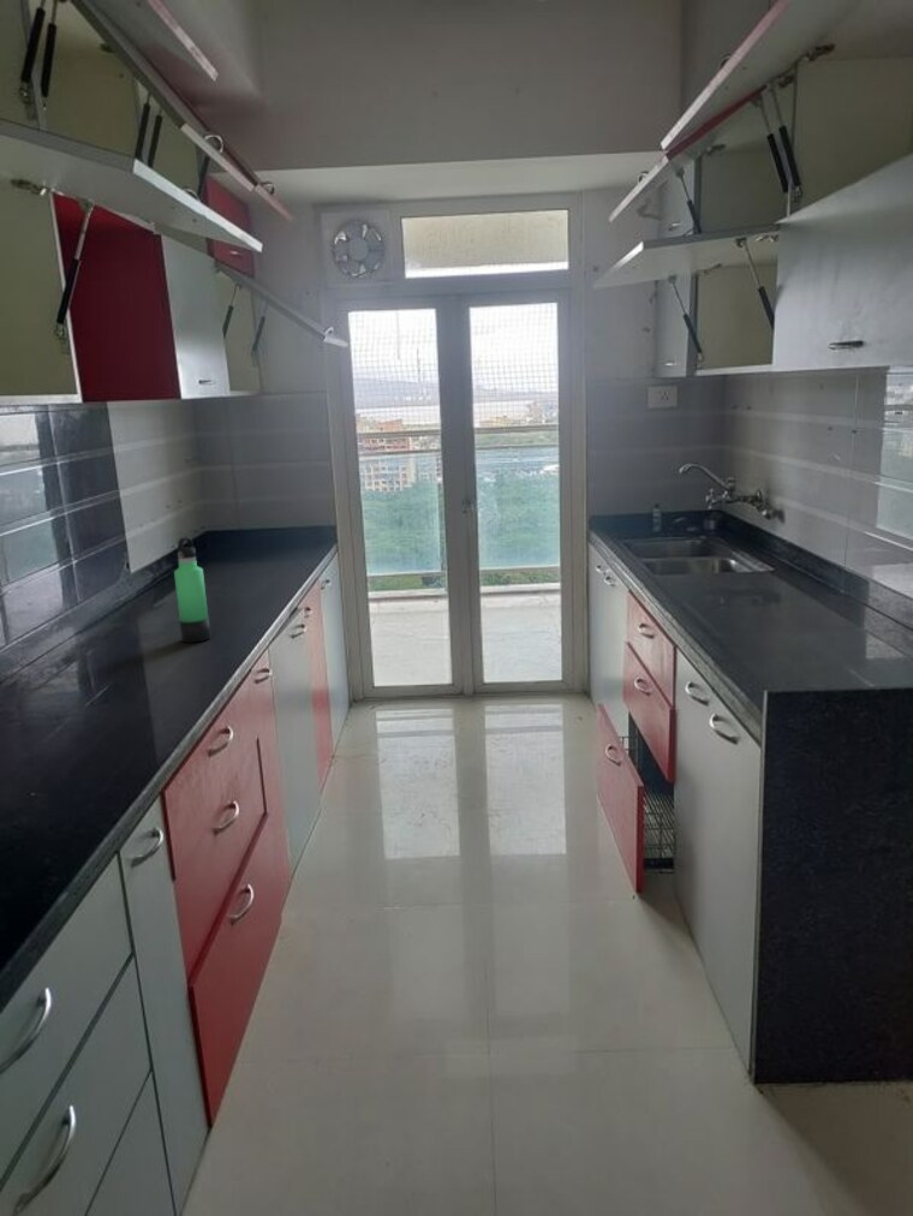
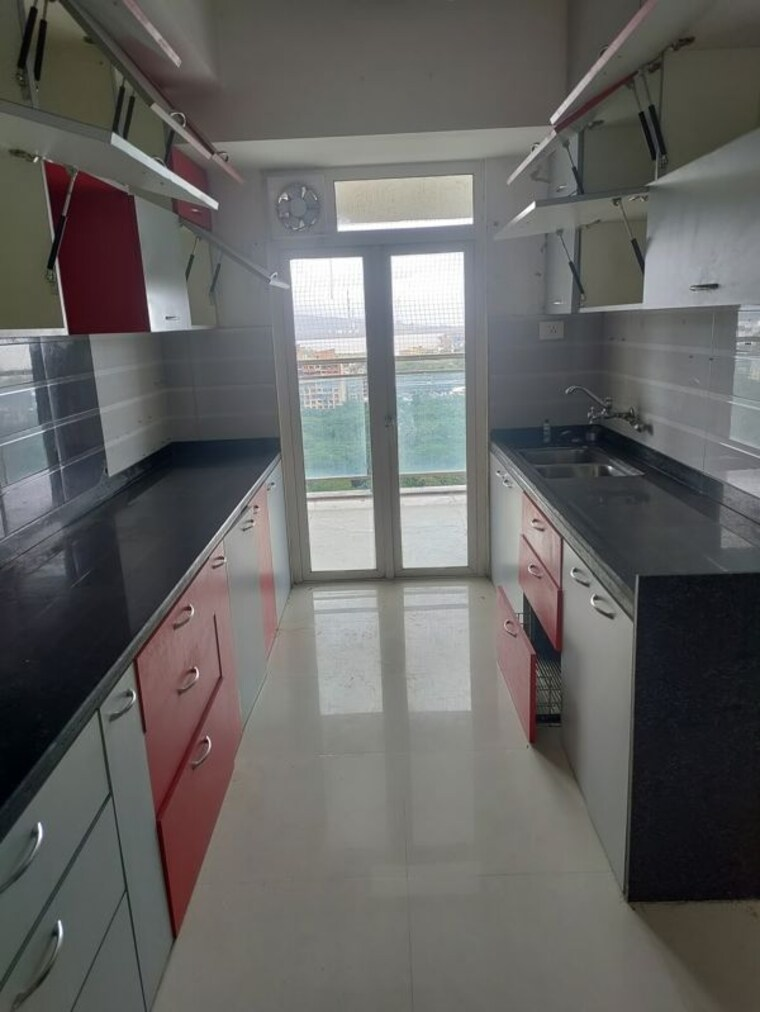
- thermos bottle [173,536,211,644]
